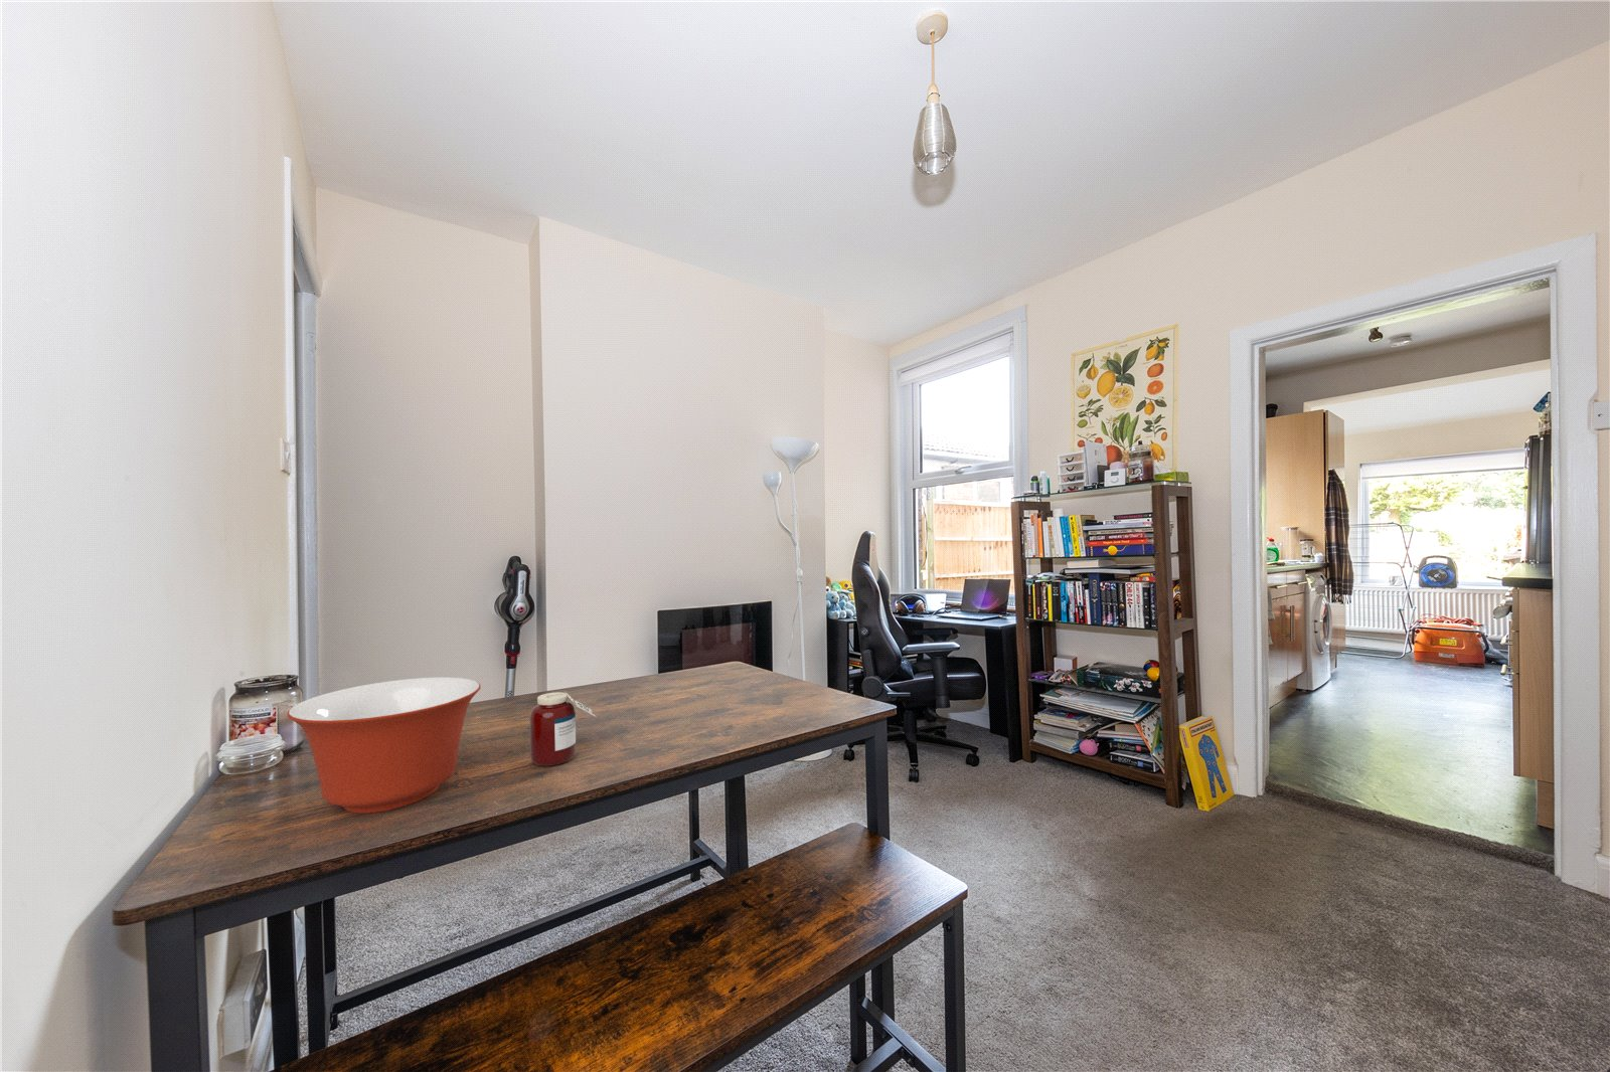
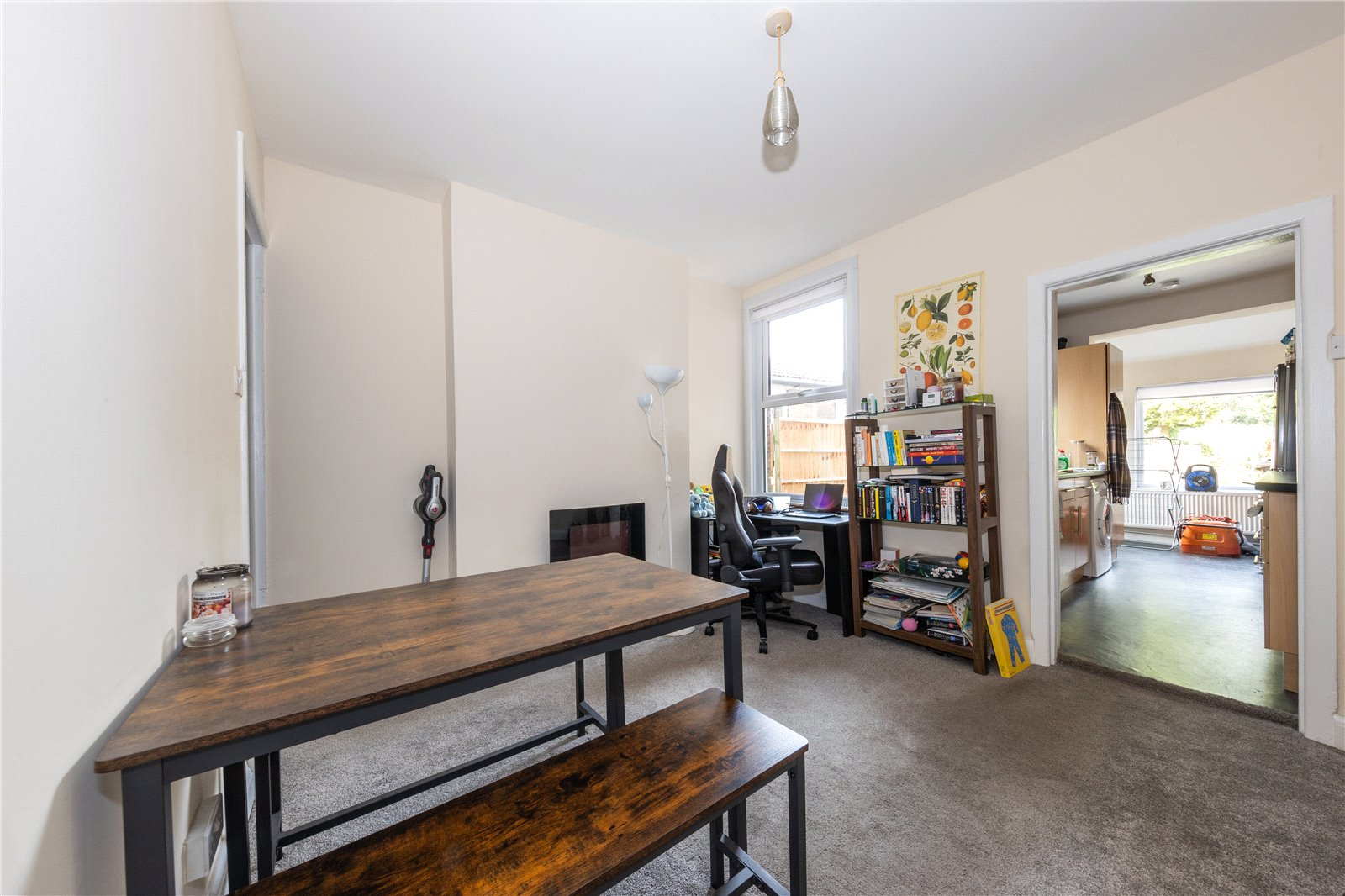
- mixing bowl [287,676,481,815]
- jar [528,690,596,767]
